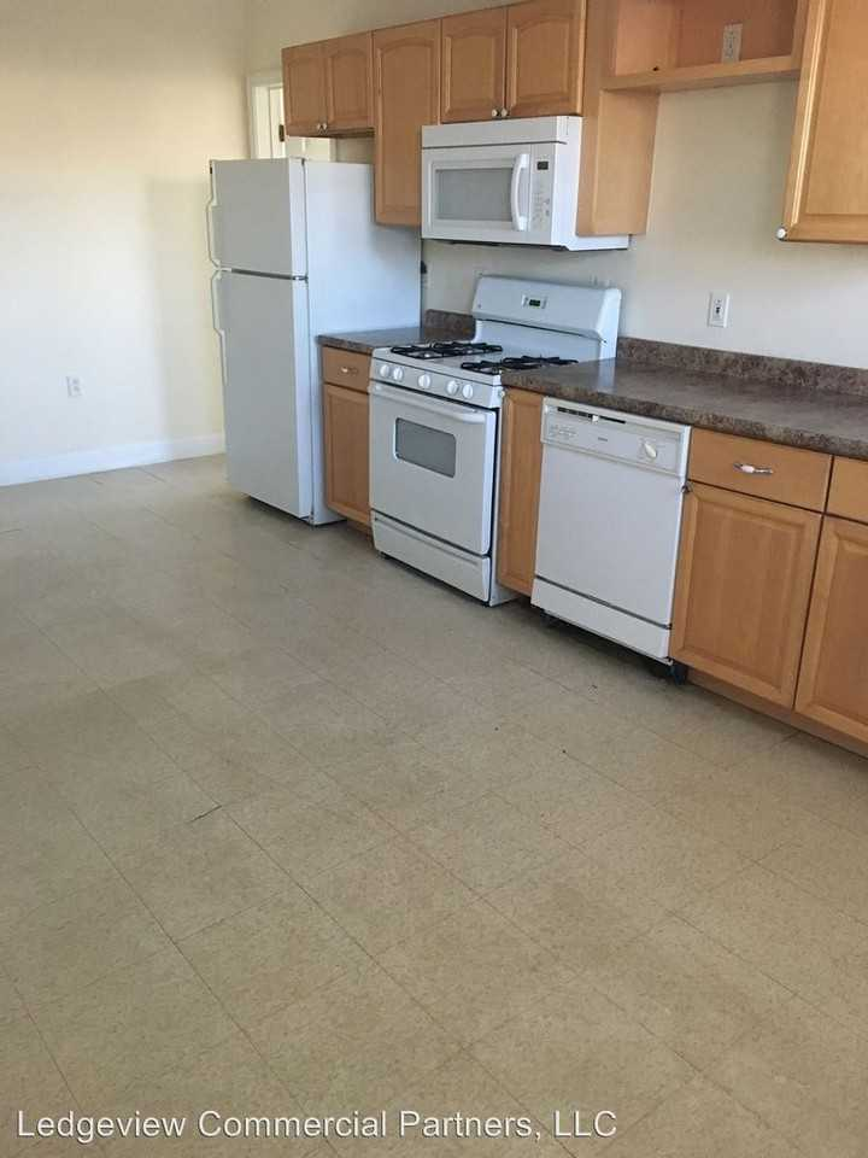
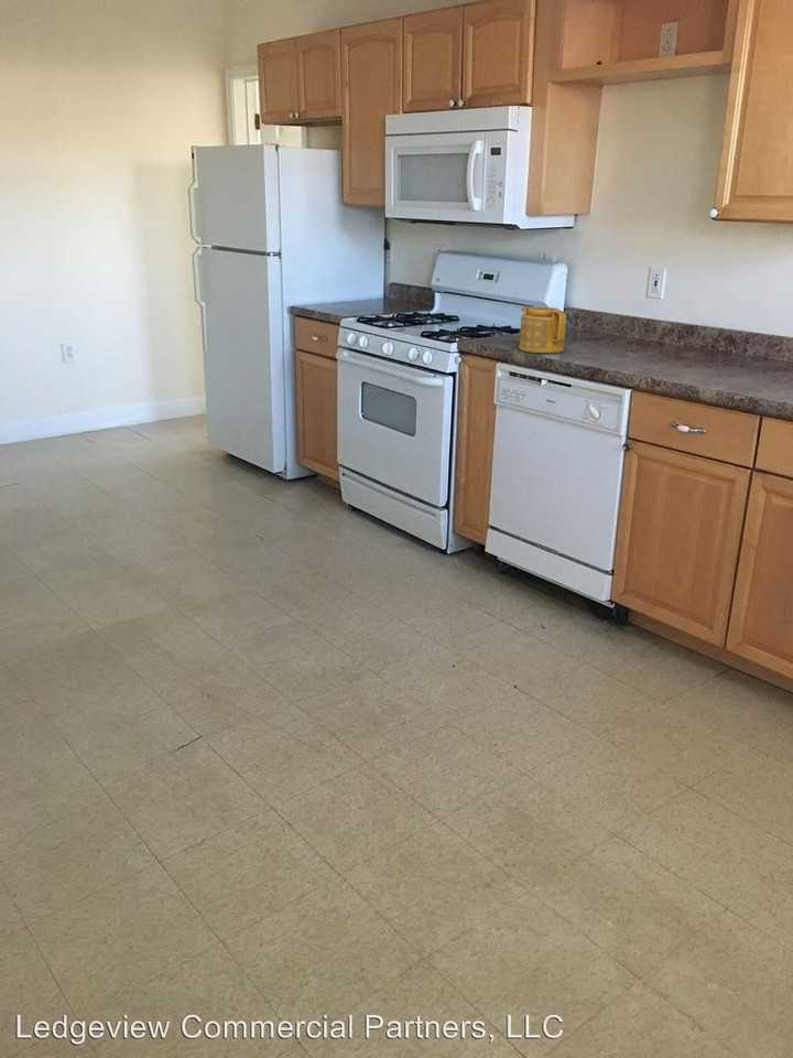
+ teapot [518,305,567,354]
